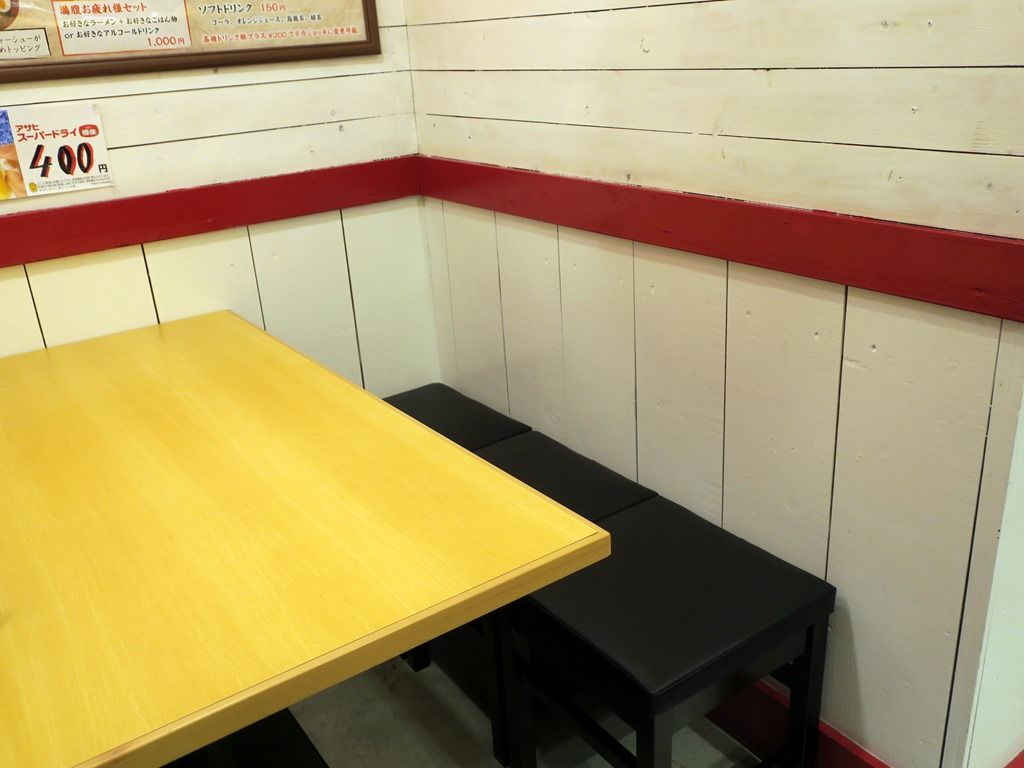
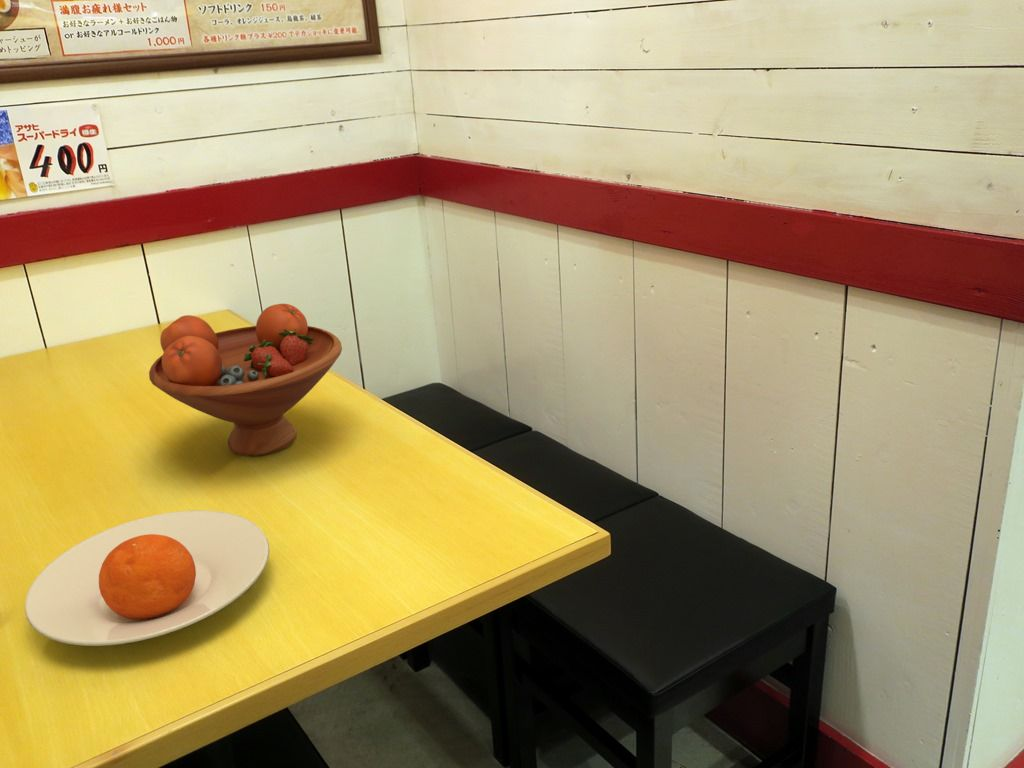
+ plate [24,509,270,647]
+ fruit bowl [148,303,343,457]
